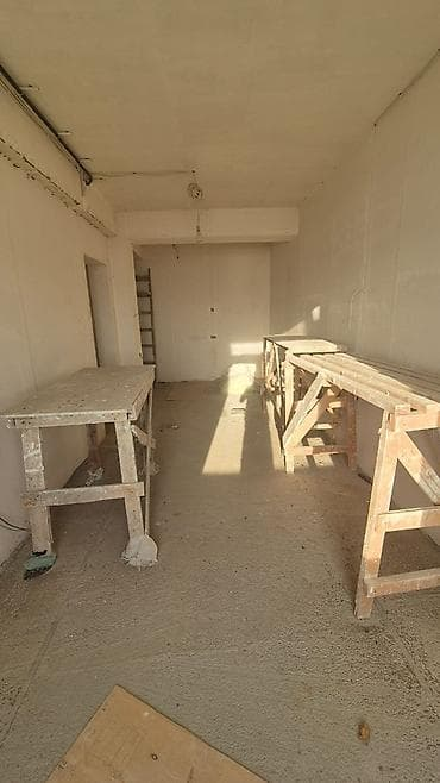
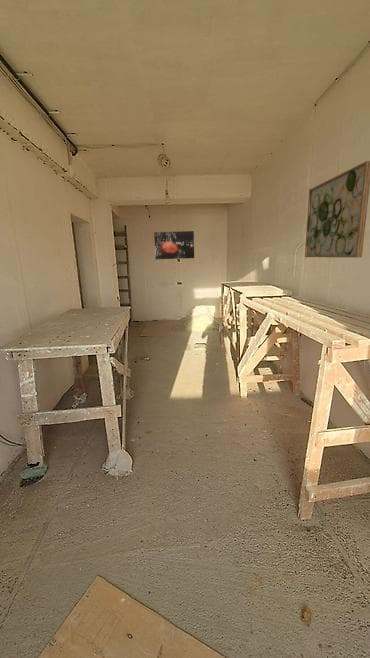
+ wall art [304,160,370,258]
+ wall art [153,230,195,260]
